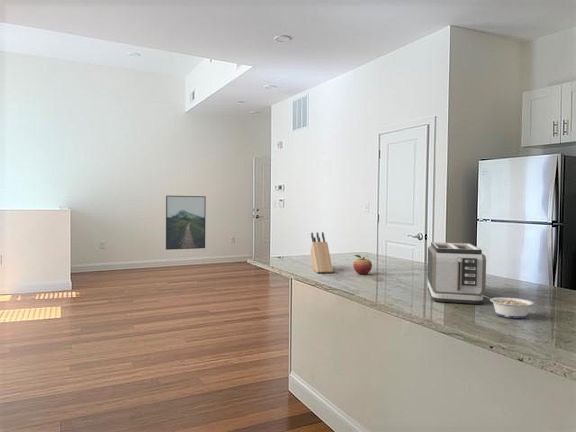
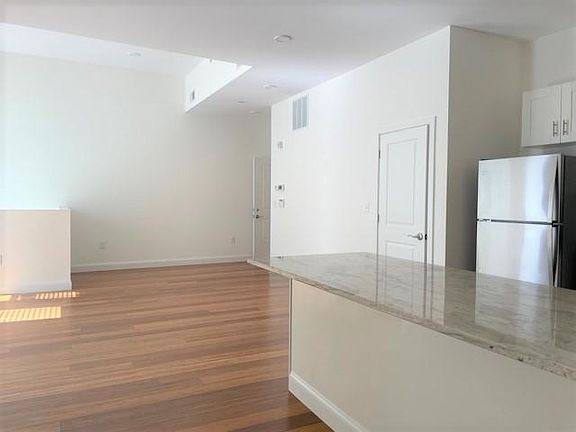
- fruit [352,254,373,275]
- toaster [426,241,487,305]
- legume [482,294,535,319]
- knife block [310,231,334,274]
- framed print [165,195,207,251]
